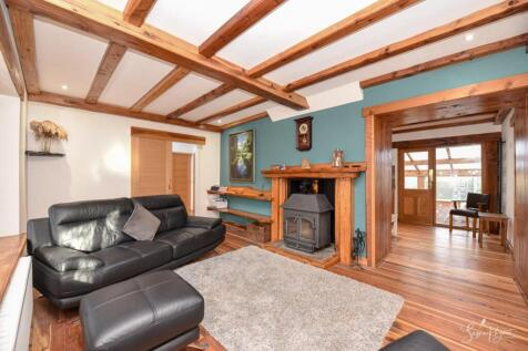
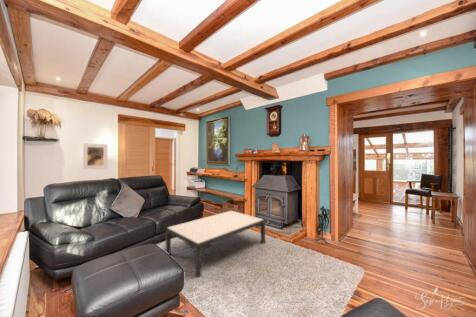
+ coffee table [165,210,266,278]
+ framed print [82,142,108,170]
